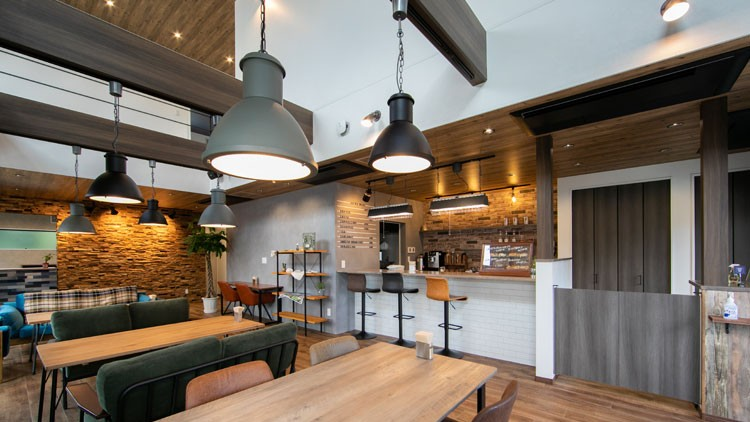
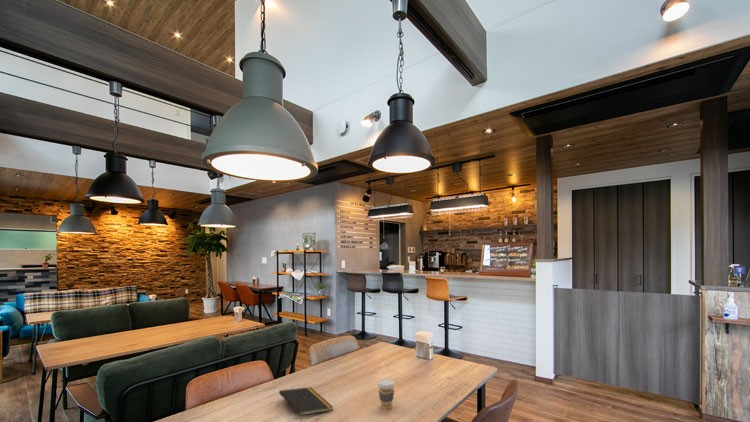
+ coffee cup [376,377,396,410]
+ notepad [278,386,334,422]
